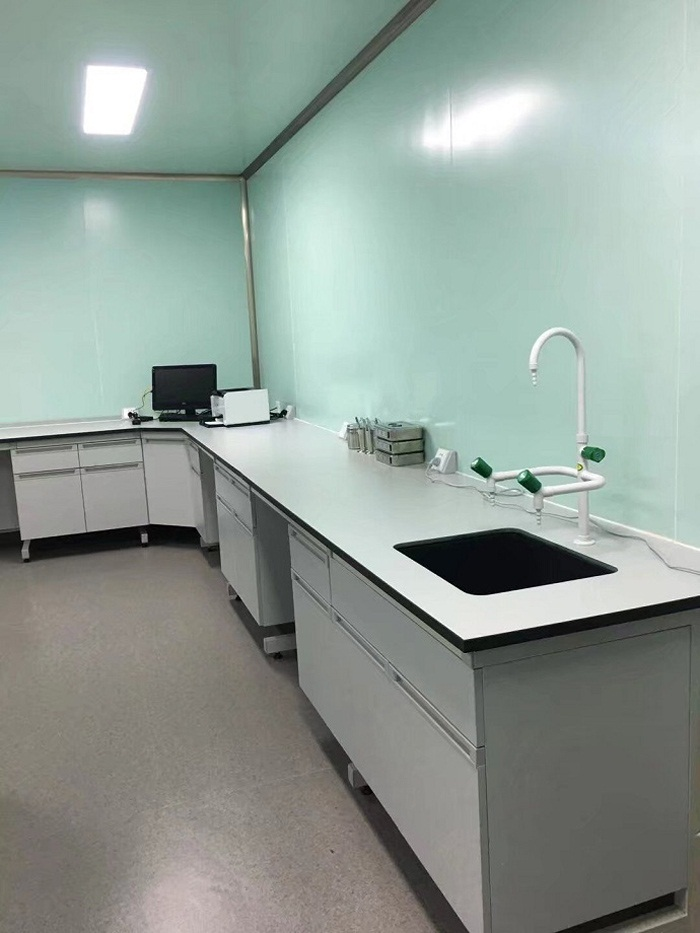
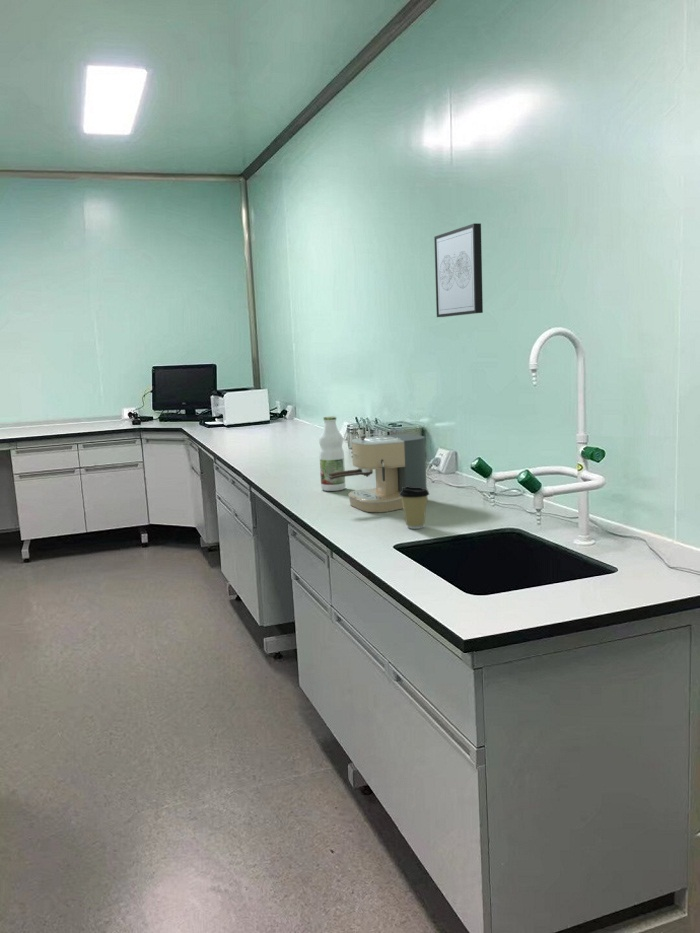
+ wall art [433,222,484,318]
+ beverage bottle [318,415,346,492]
+ coffee cup [399,486,430,530]
+ coffee maker [329,432,429,513]
